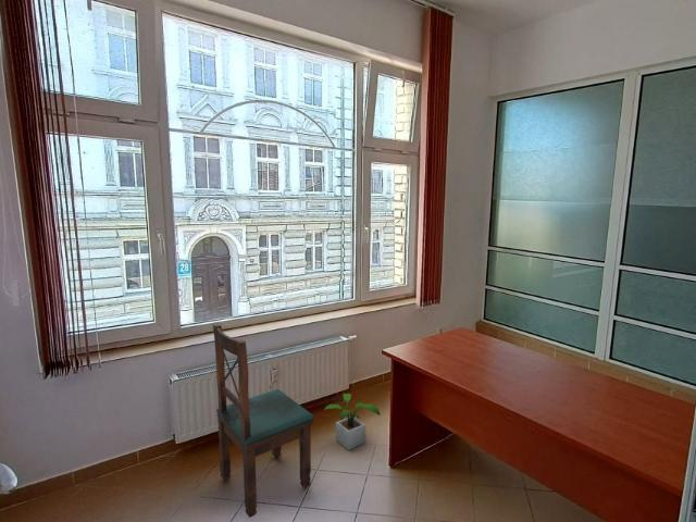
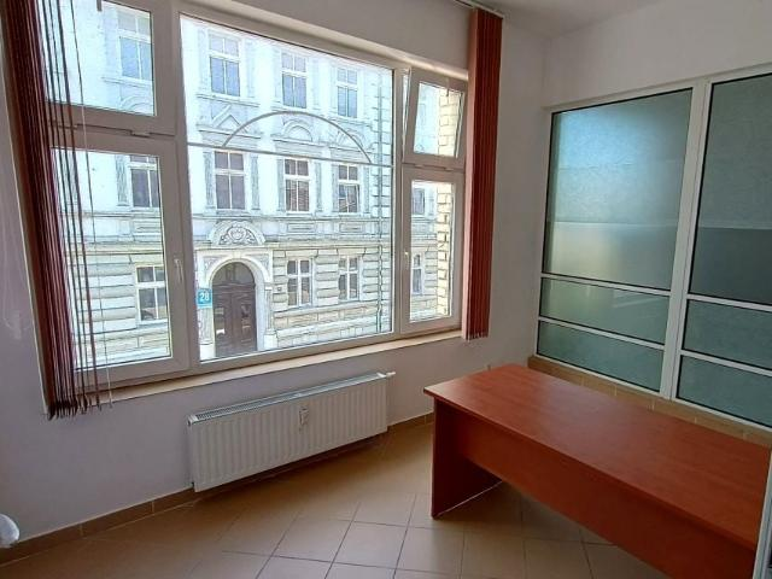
- dining chair [211,322,315,519]
- potted plant [323,393,381,451]
